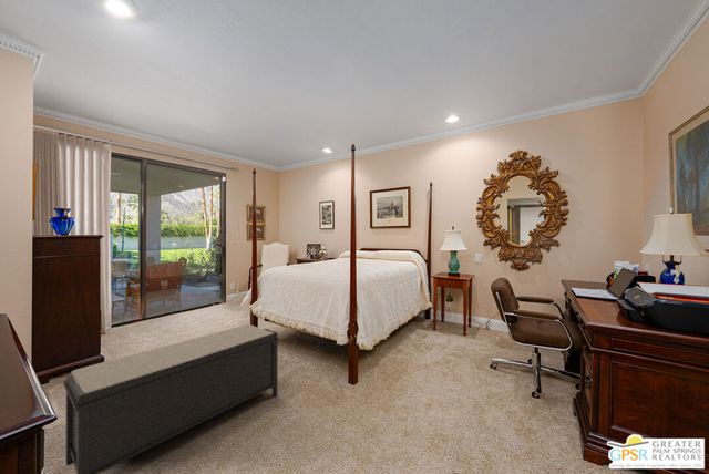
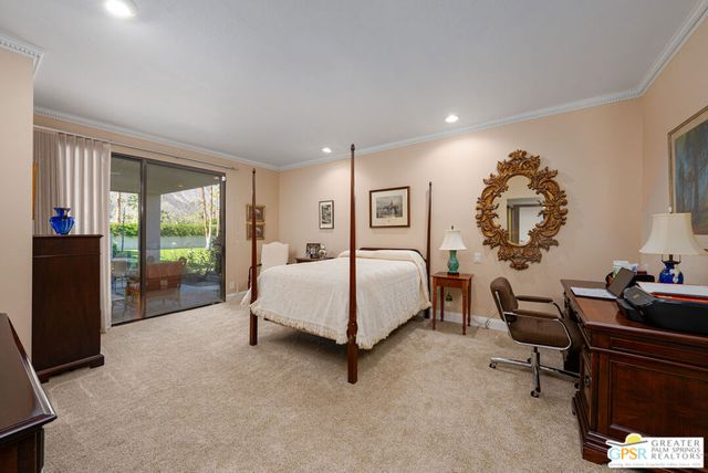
- bench [62,323,280,474]
